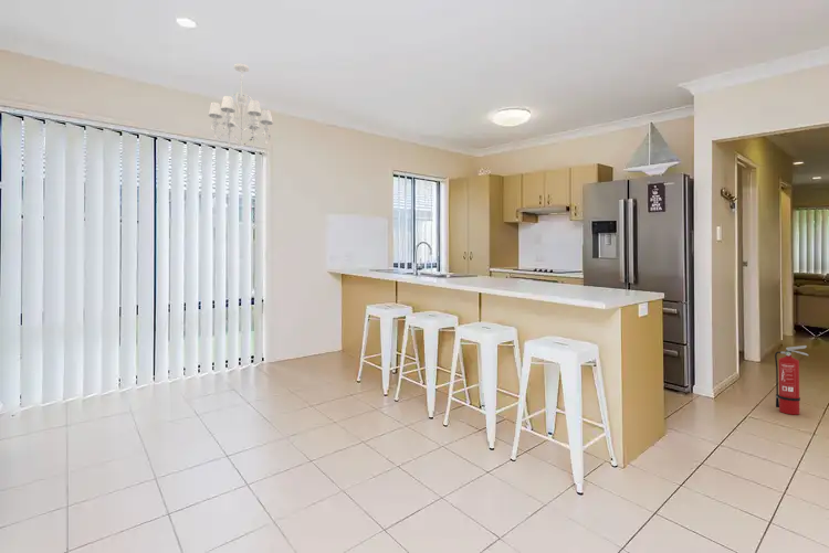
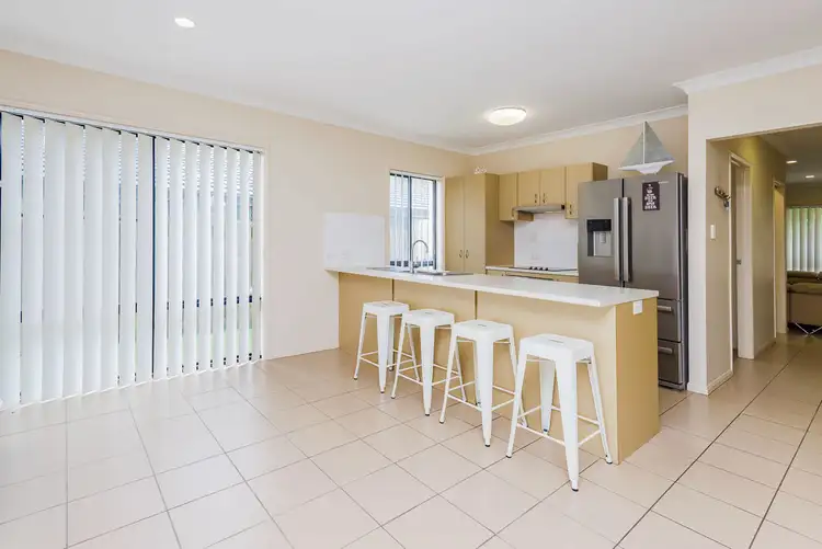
- chandelier [207,62,274,150]
- fire extinguisher [774,344,809,416]
